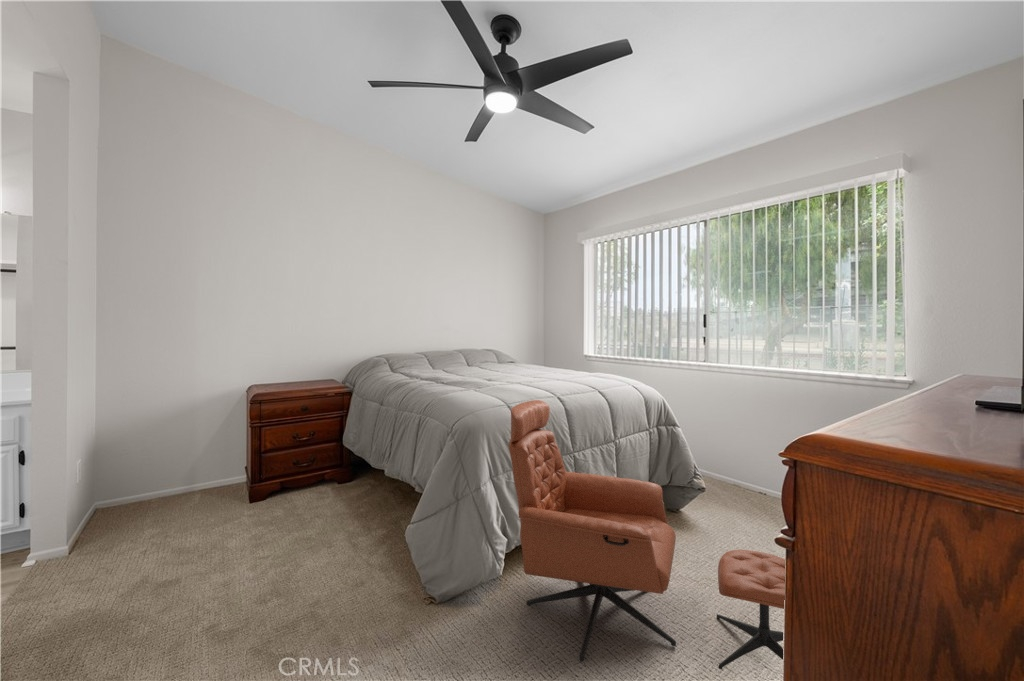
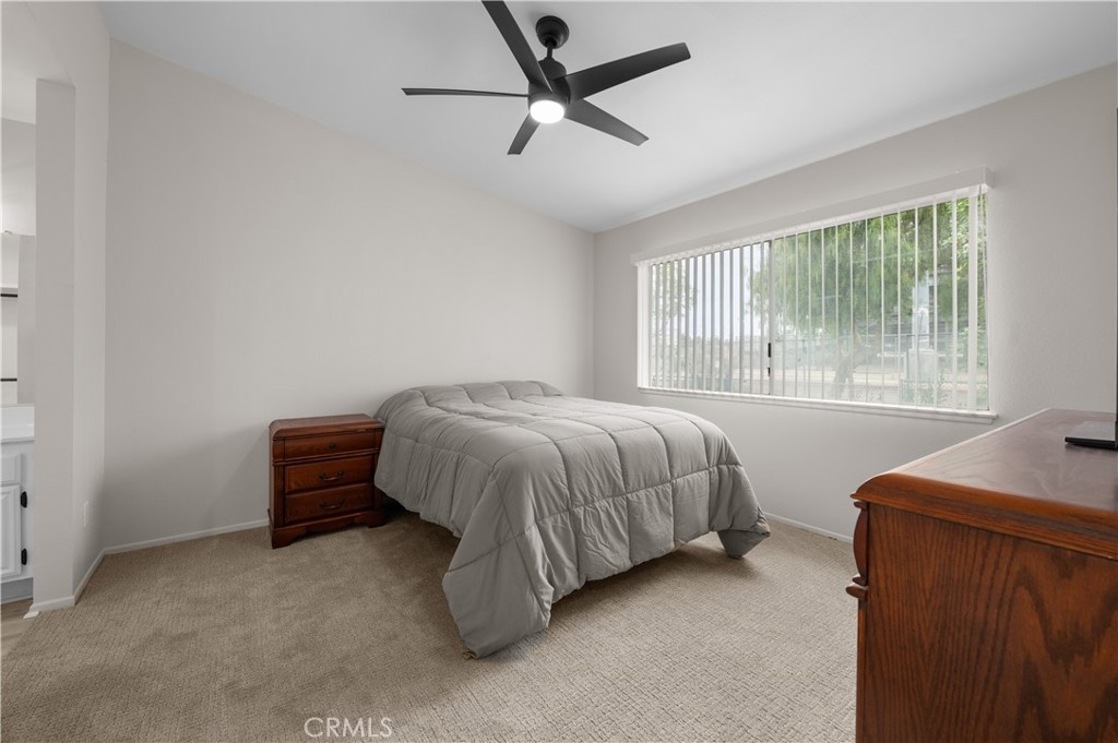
- armchair [508,399,786,670]
